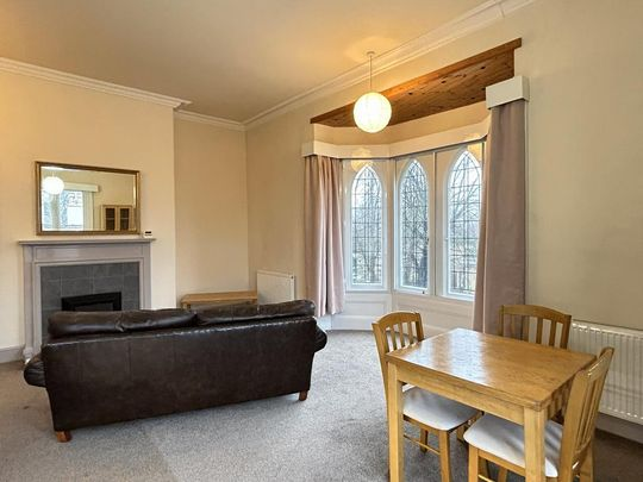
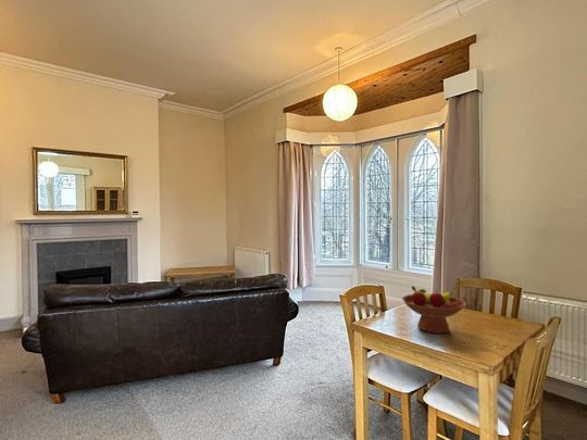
+ fruit bowl [401,285,467,335]
